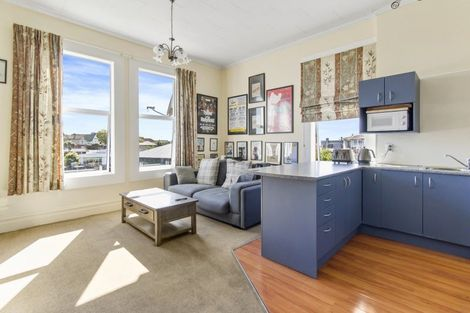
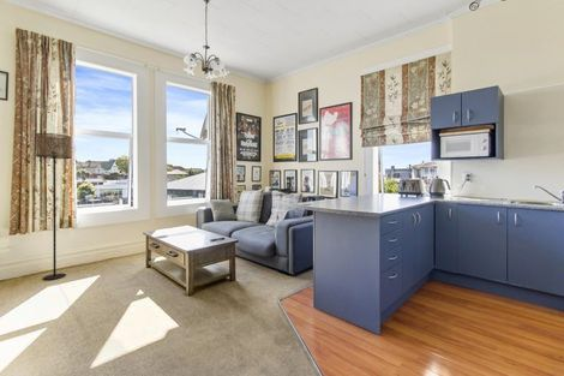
+ floor lamp [35,132,73,281]
